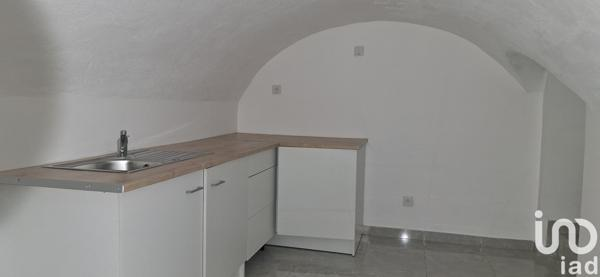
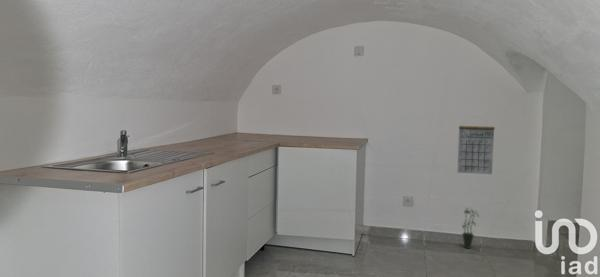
+ calendar [456,115,496,175]
+ potted plant [461,207,480,250]
